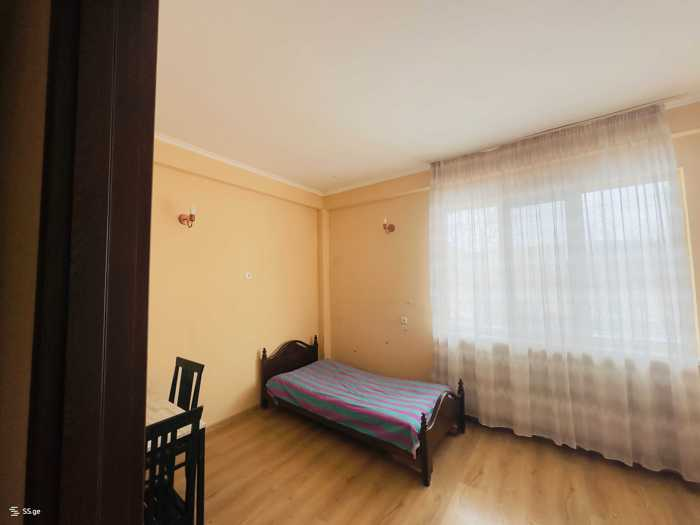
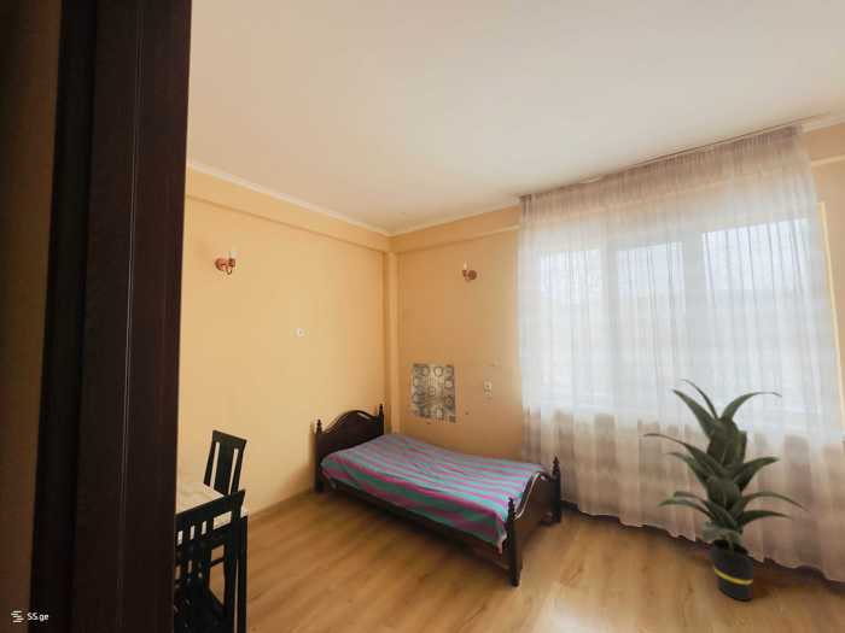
+ wall art [410,362,458,424]
+ indoor plant [641,377,815,602]
